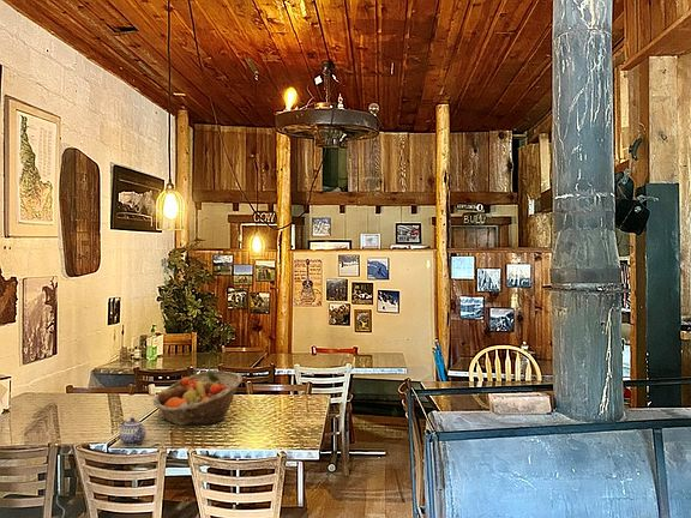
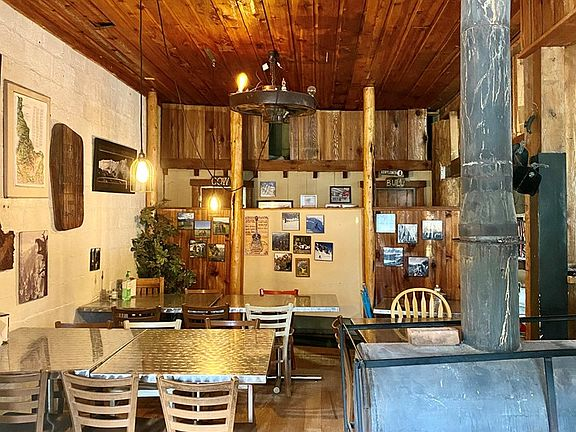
- teapot [118,416,148,446]
- fruit basket [152,369,244,427]
